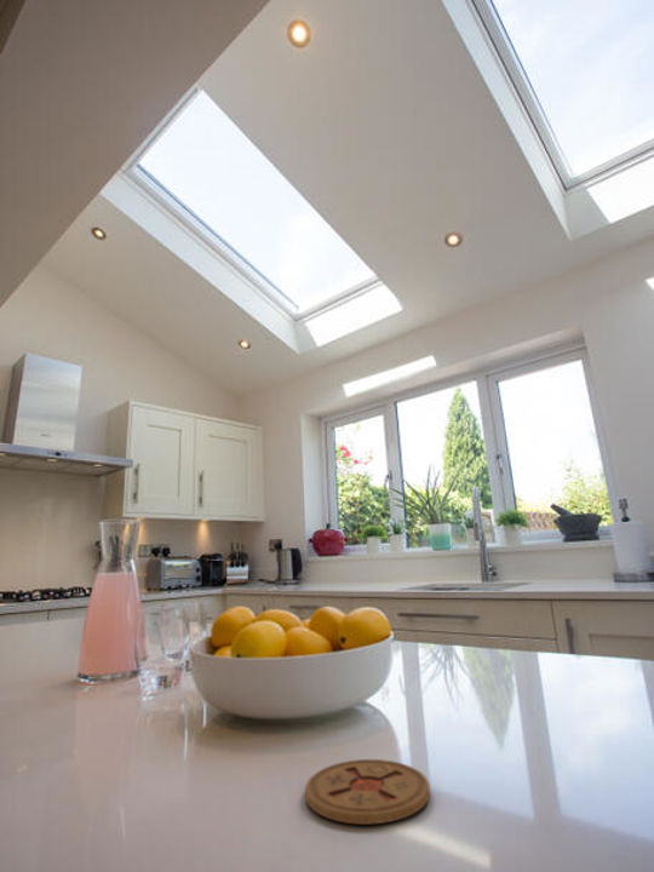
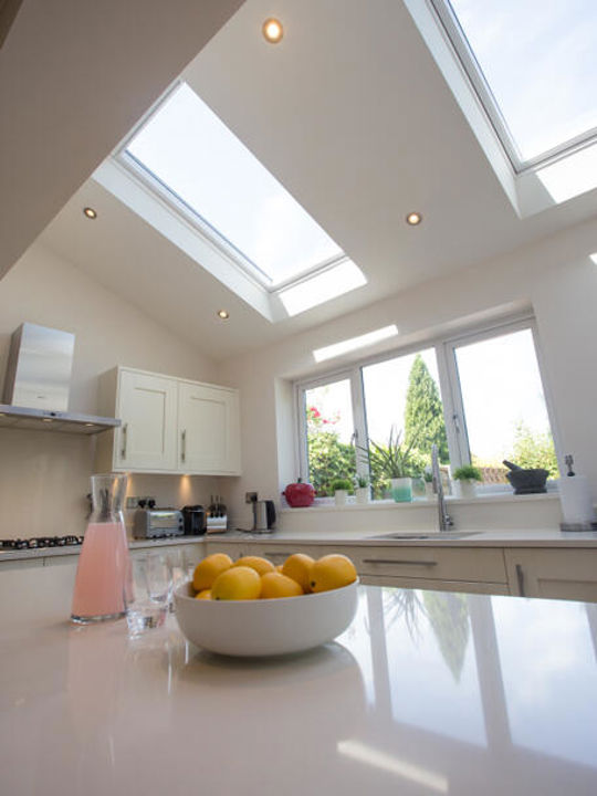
- coaster [304,758,431,826]
